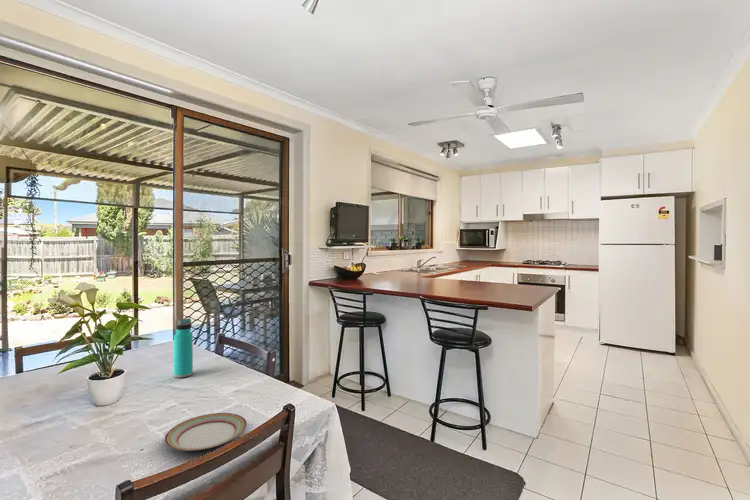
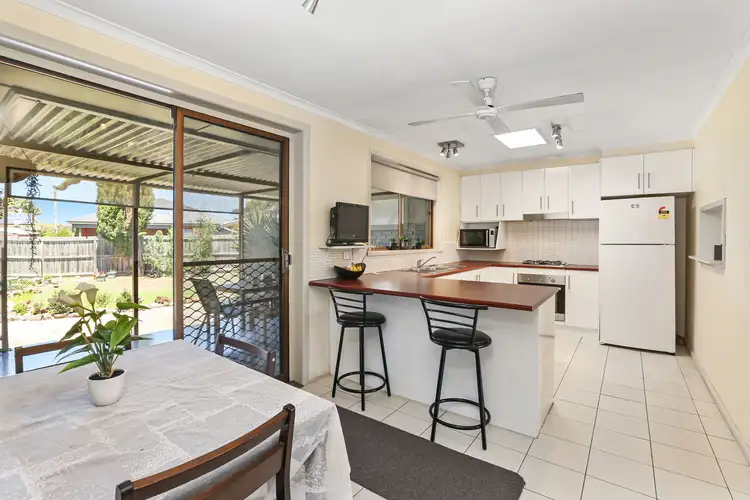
- plate [164,412,248,452]
- water bottle [173,317,194,379]
